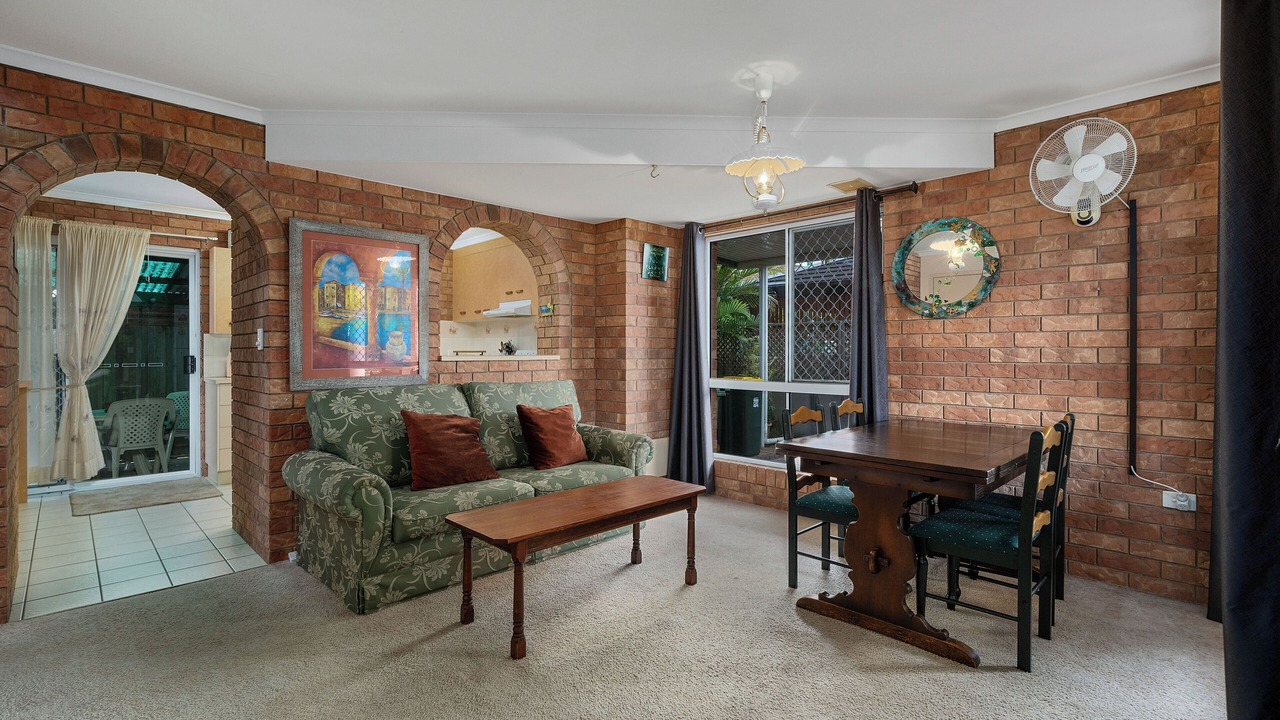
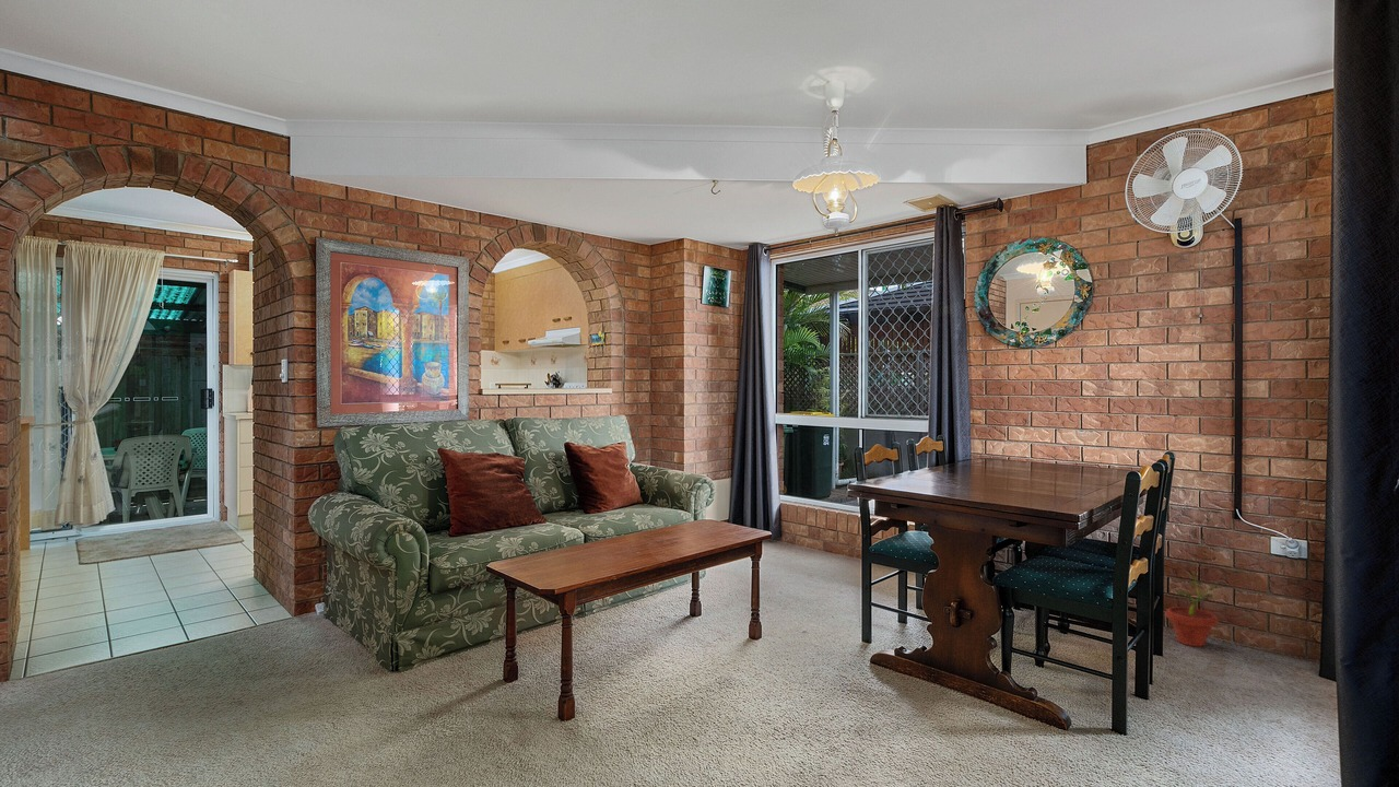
+ potted plant [1164,572,1223,647]
